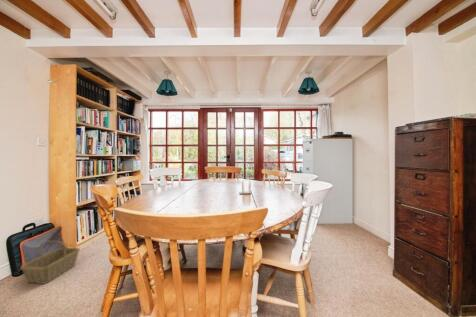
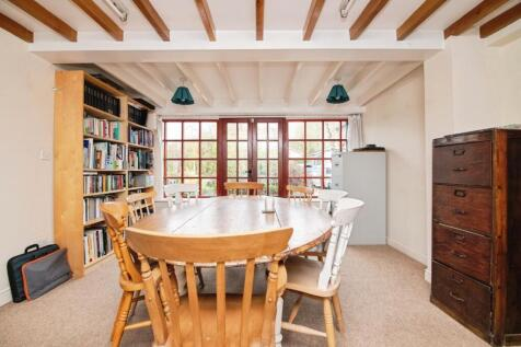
- basket [19,240,81,285]
